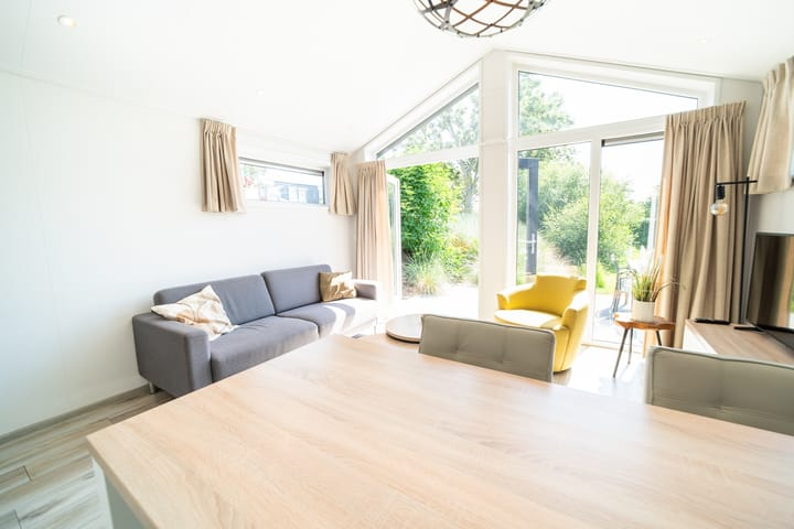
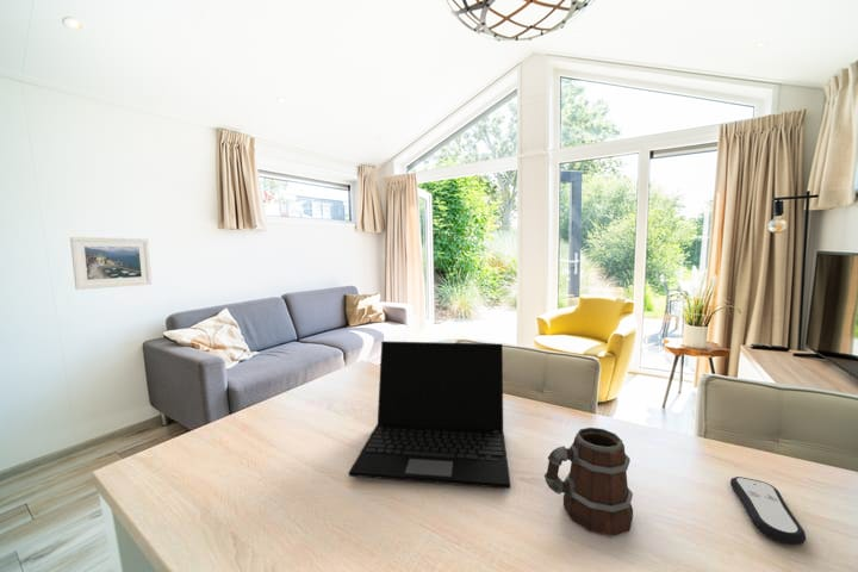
+ laptop [348,340,512,490]
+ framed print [69,236,154,291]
+ mug [543,427,634,537]
+ remote control [729,475,807,546]
